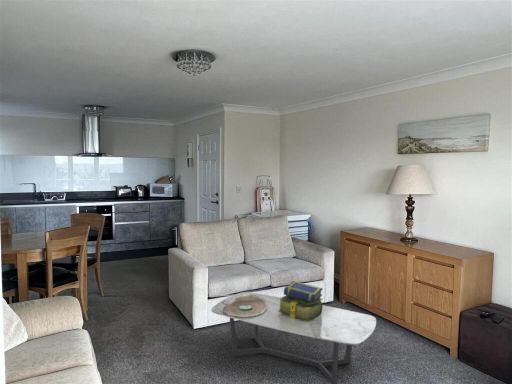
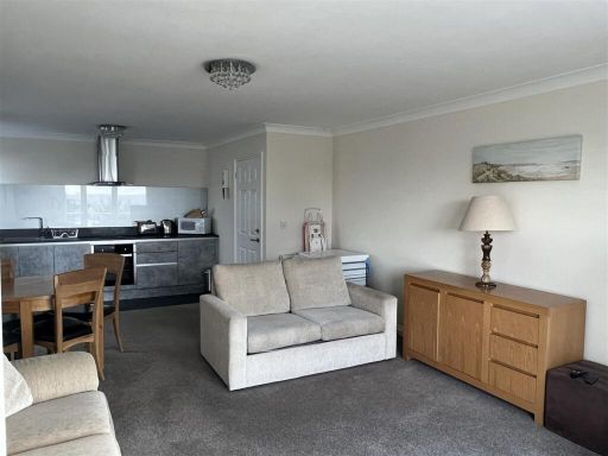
- stack of books [278,280,324,322]
- coffee table [210,291,377,384]
- decorative bowl [223,293,268,317]
